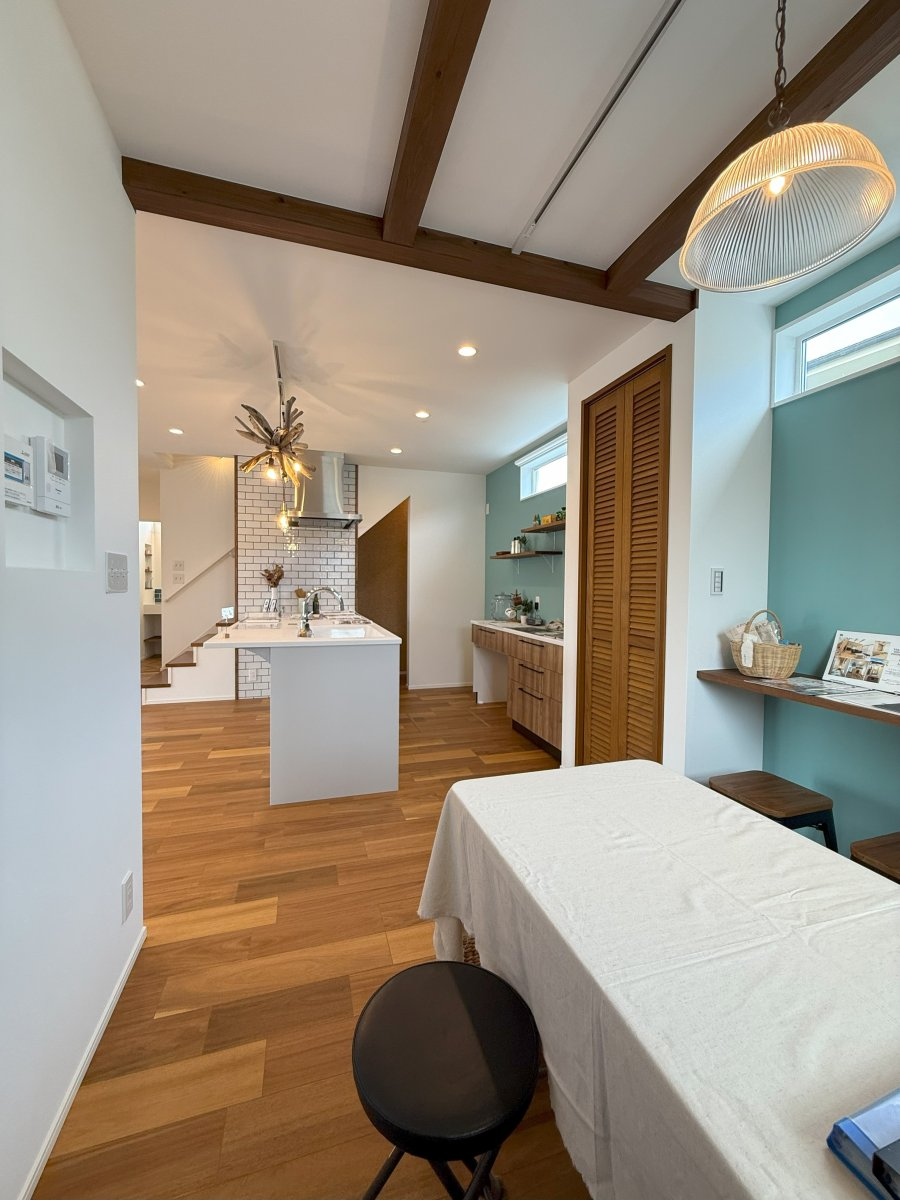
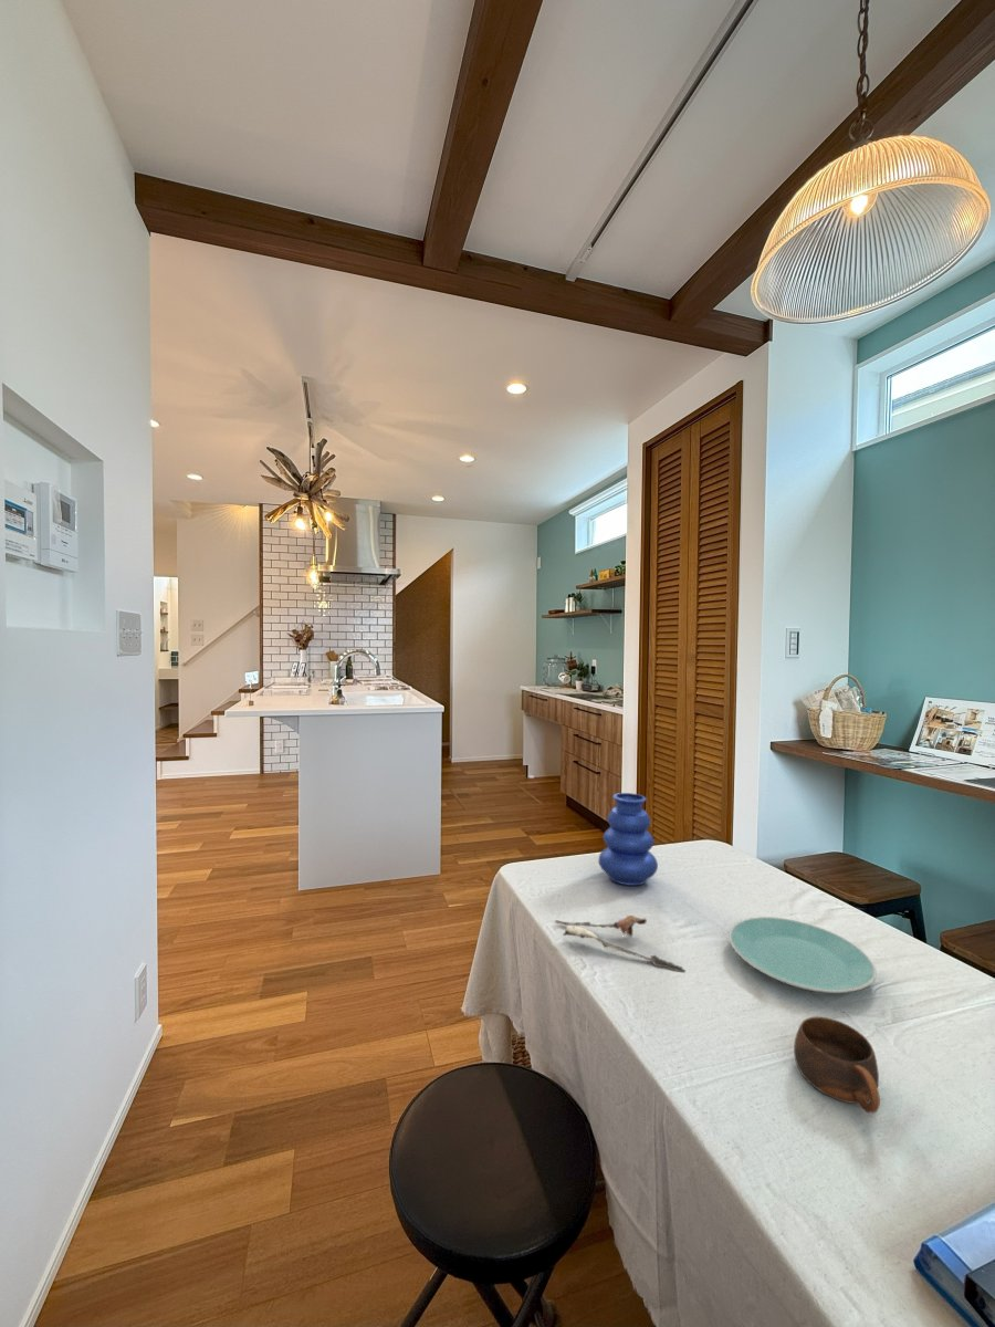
+ spoon [554,915,687,973]
+ vase [597,792,659,887]
+ plate [727,916,878,994]
+ cup [793,1015,881,1115]
